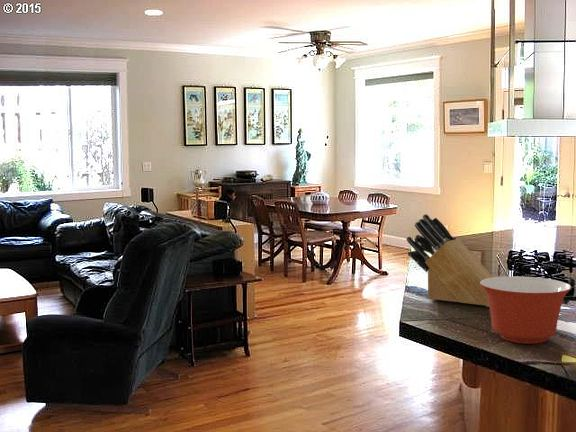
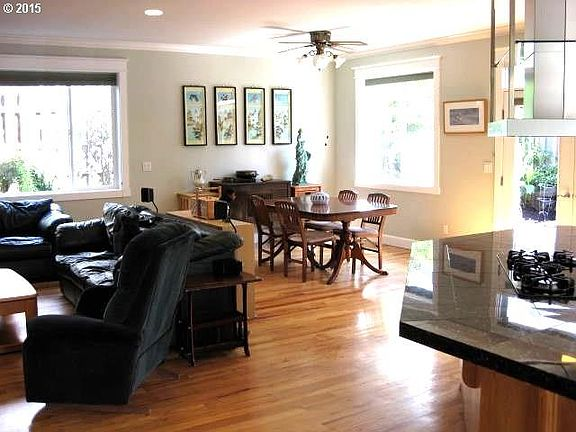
- knife block [405,213,494,308]
- mixing bowl [480,275,572,345]
